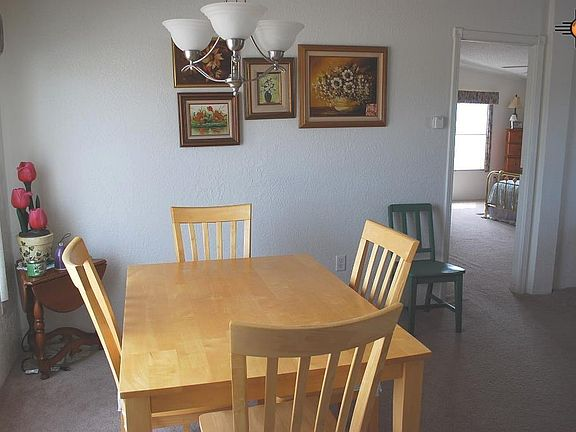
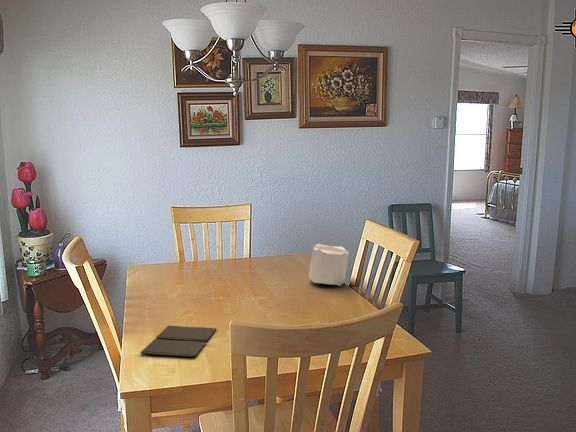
+ candle [308,243,350,287]
+ notebook [140,325,217,358]
